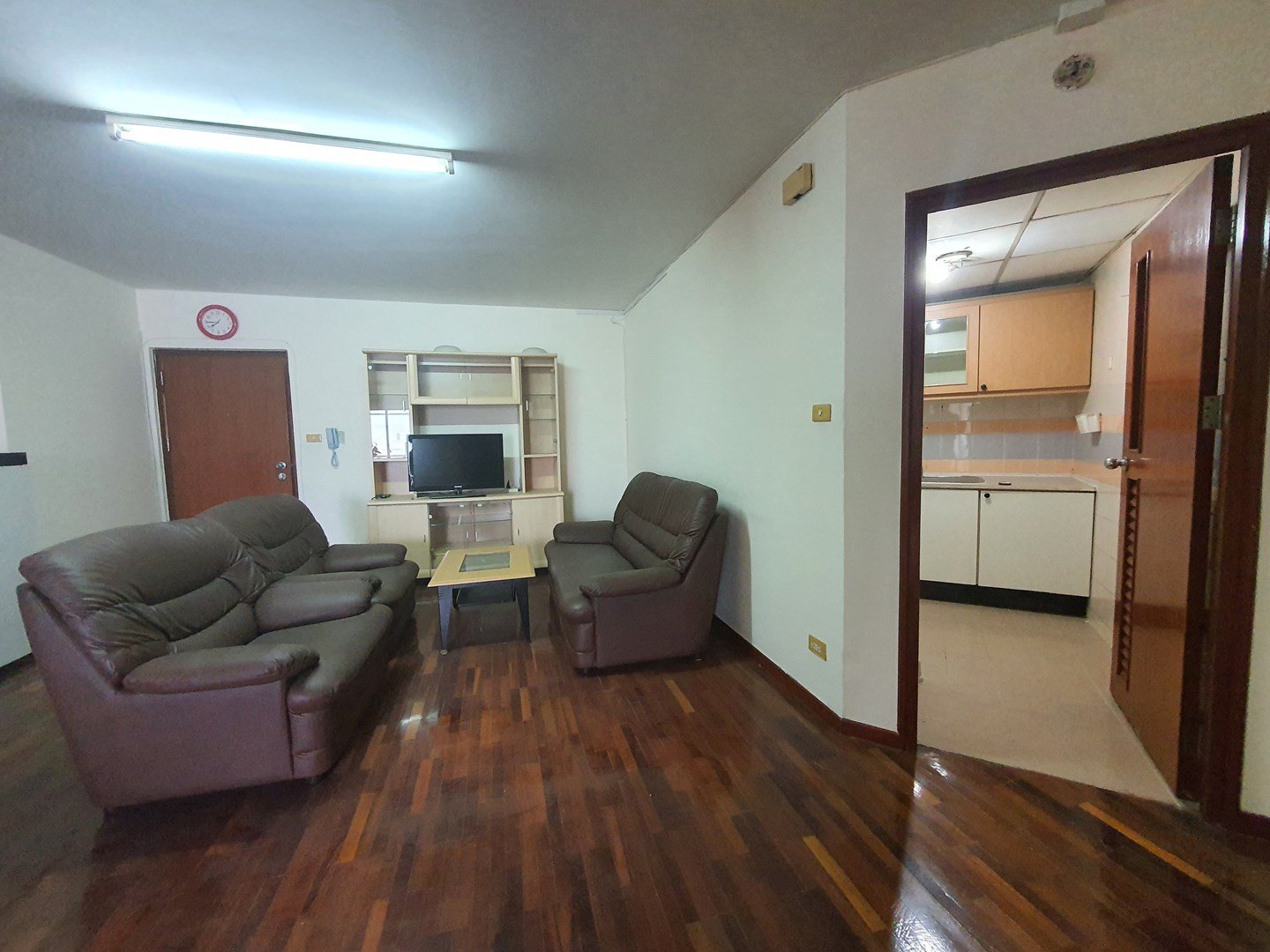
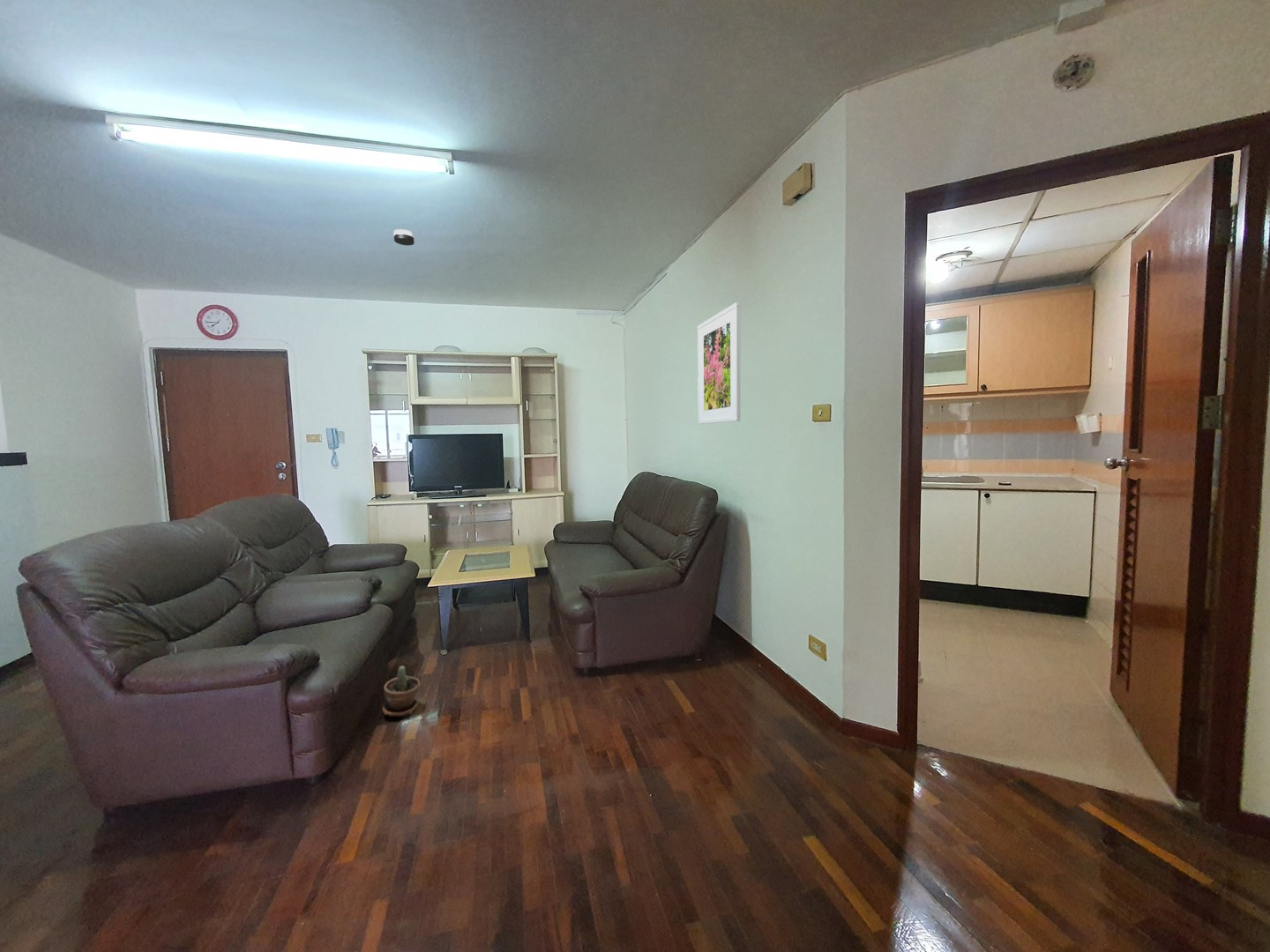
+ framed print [697,301,741,425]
+ potted plant [382,666,421,718]
+ smoke detector [392,228,415,247]
